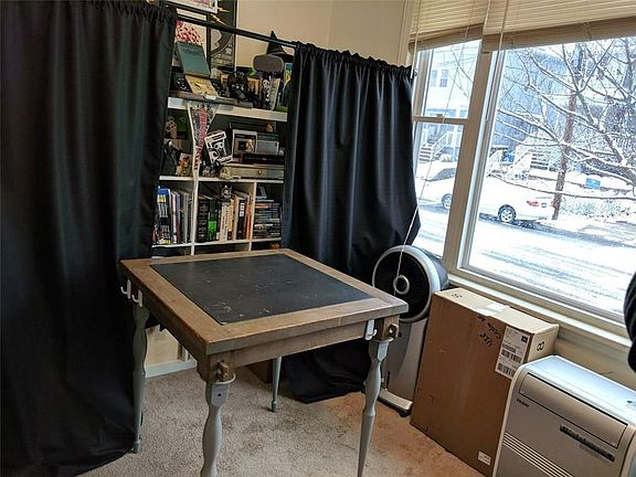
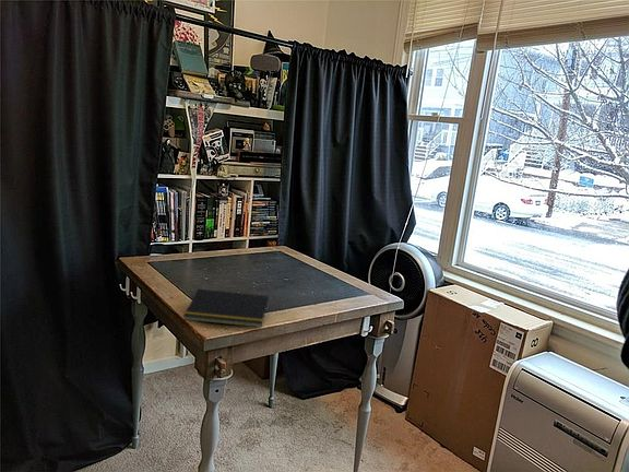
+ notepad [182,287,270,329]
